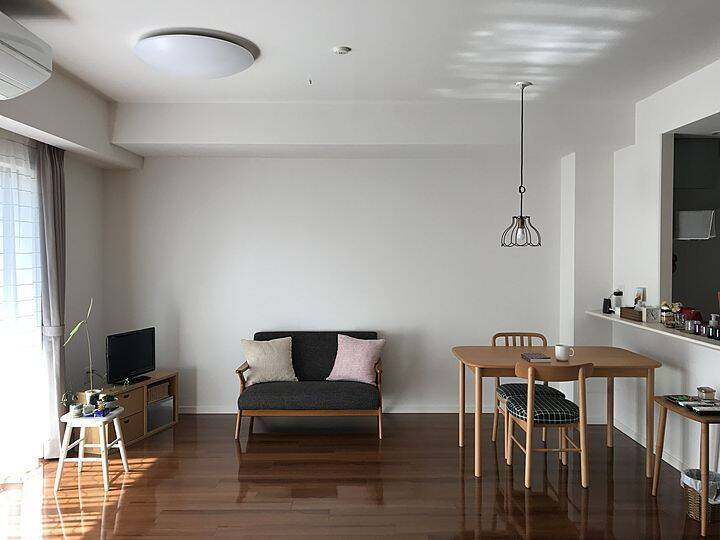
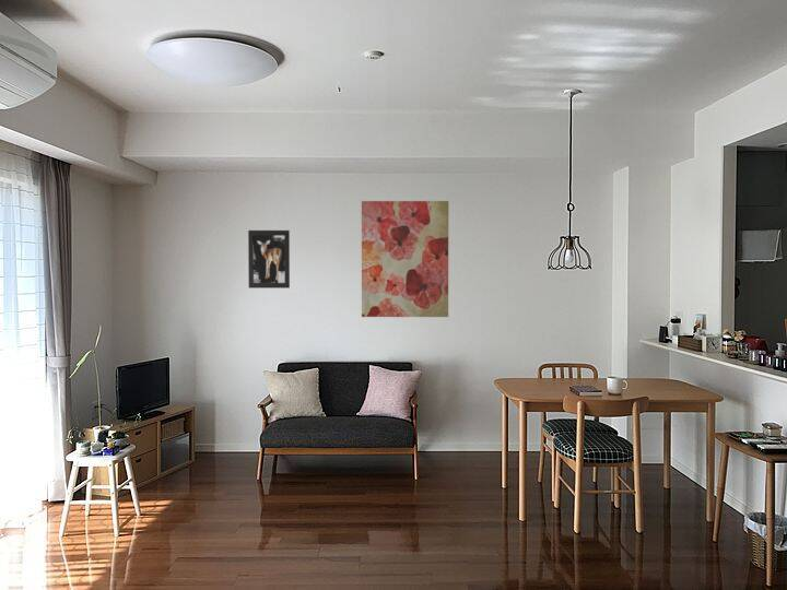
+ wall art [247,229,291,290]
+ wall art [361,200,449,318]
